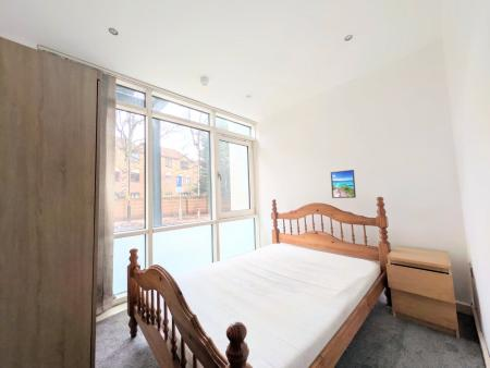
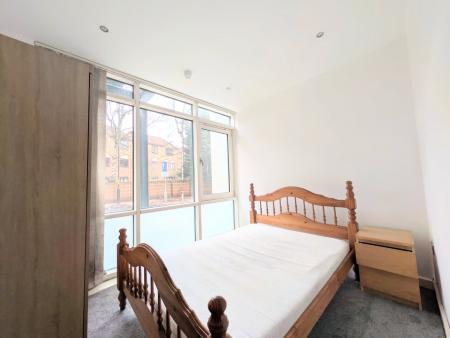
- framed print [330,169,357,199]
